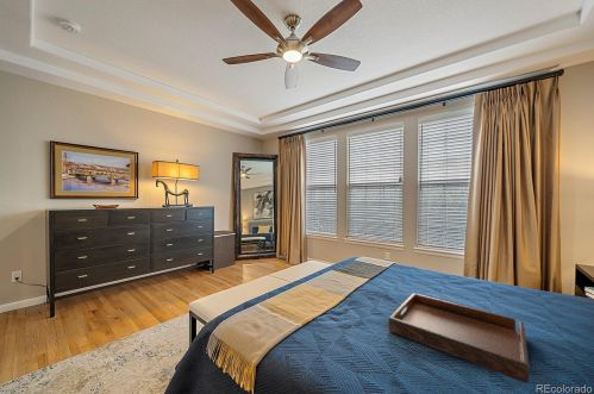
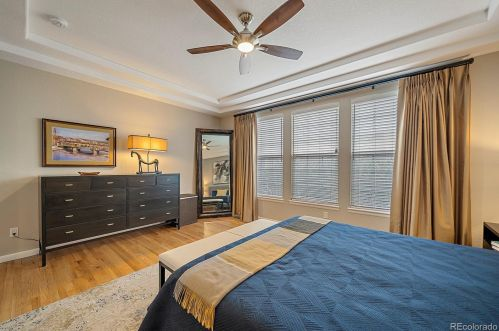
- serving tray [388,292,530,384]
